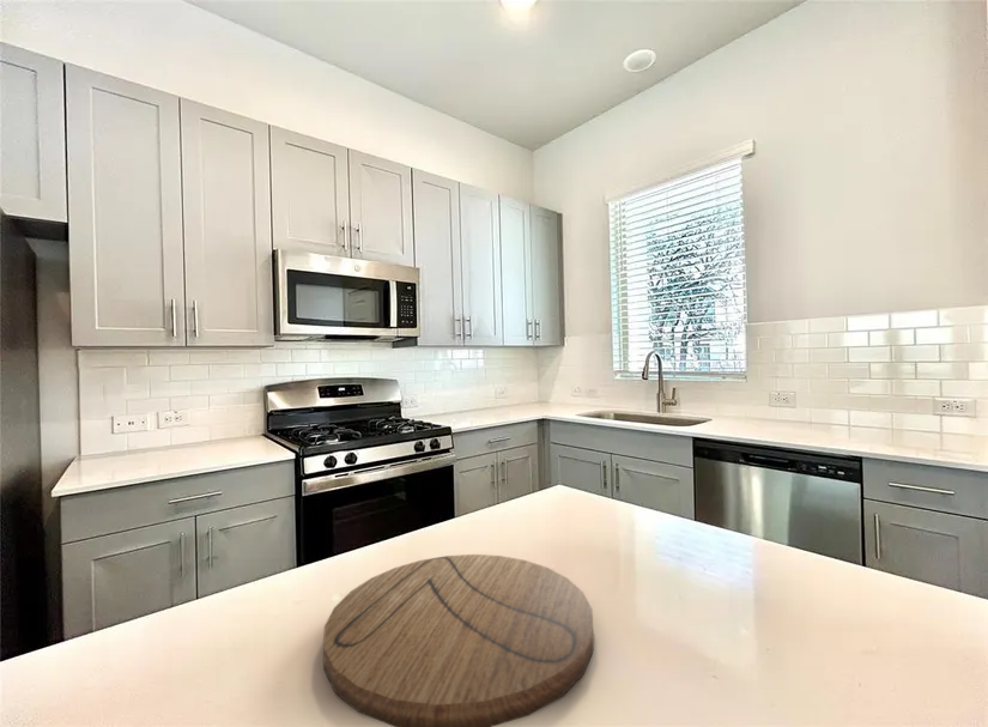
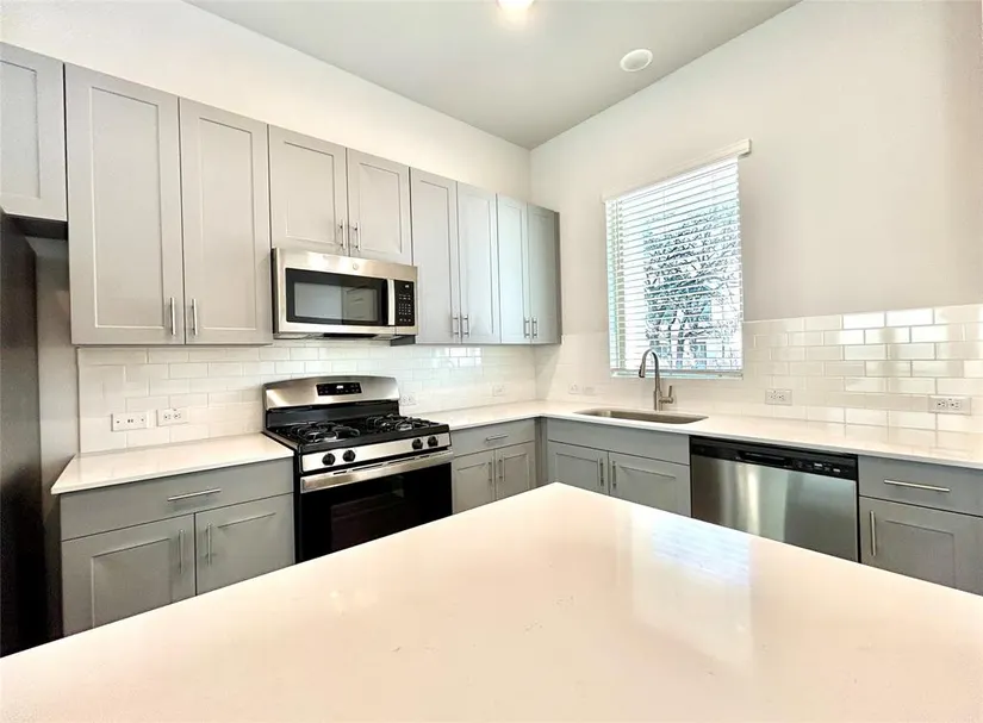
- cutting board [322,553,595,727]
